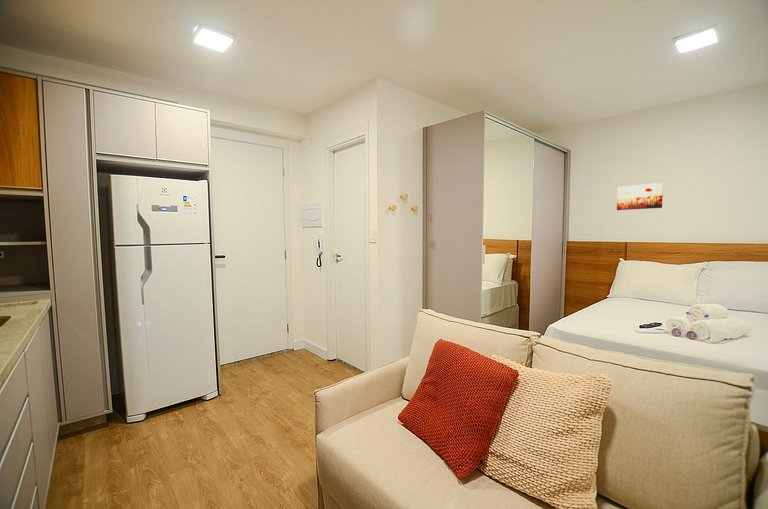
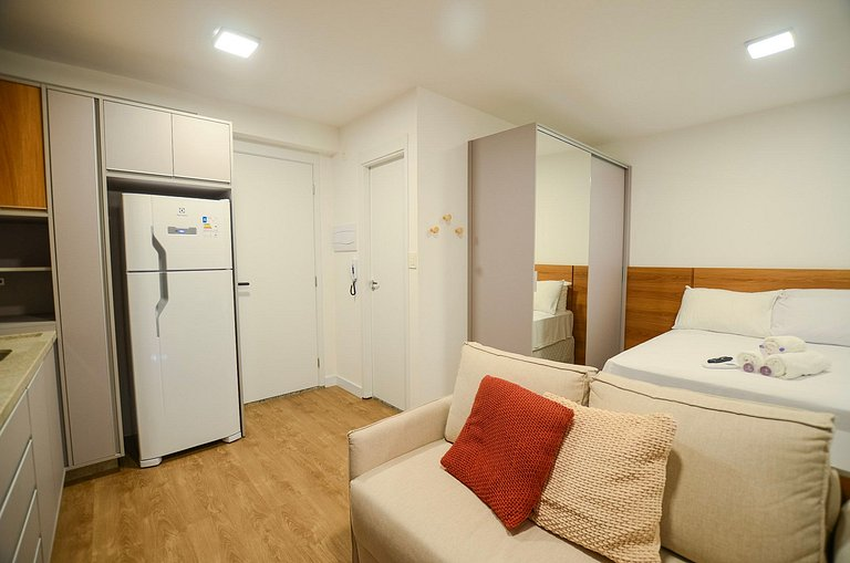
- wall art [616,182,664,211]
